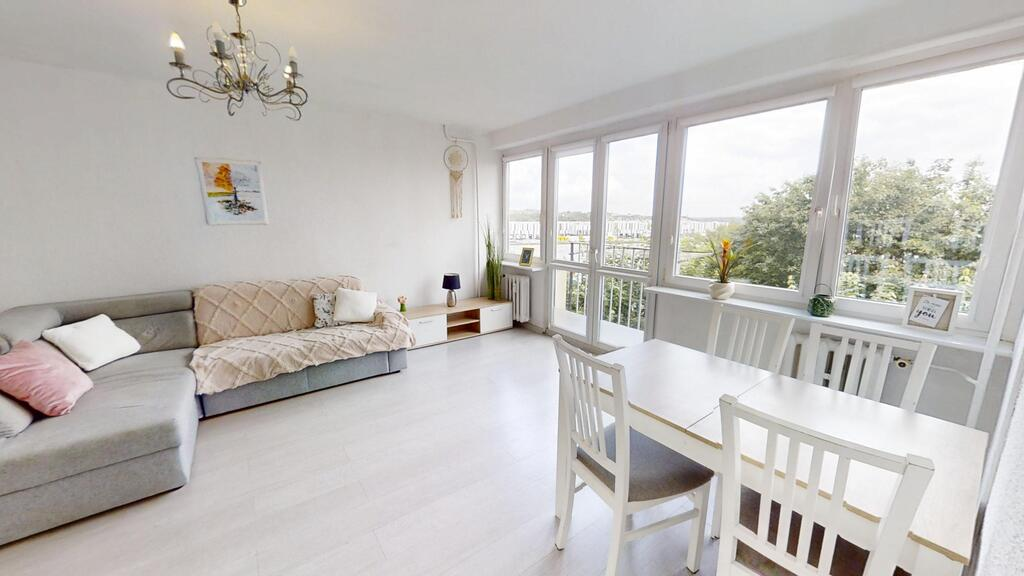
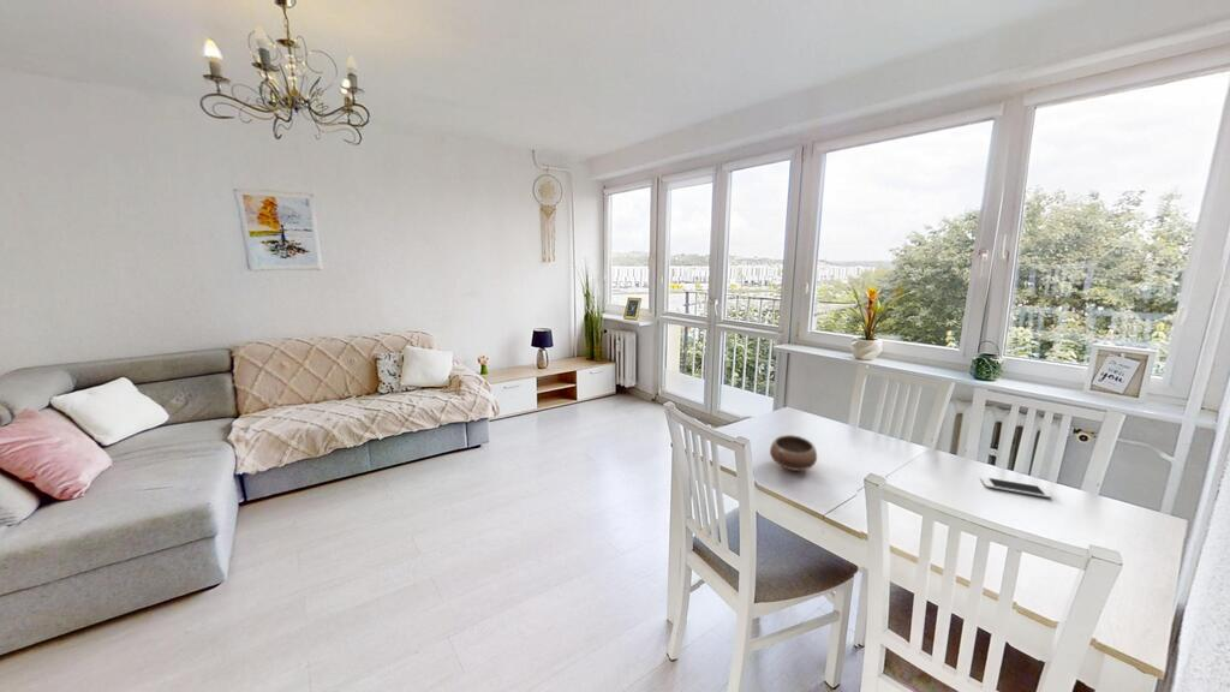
+ cell phone [979,476,1053,500]
+ bowl [769,434,818,472]
